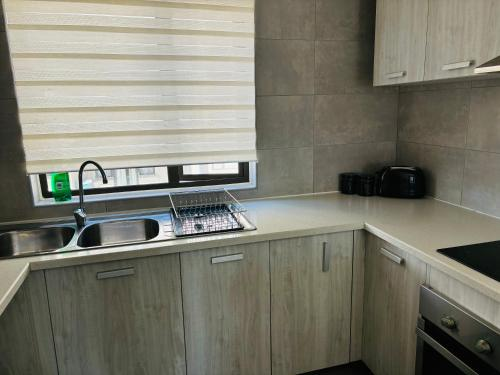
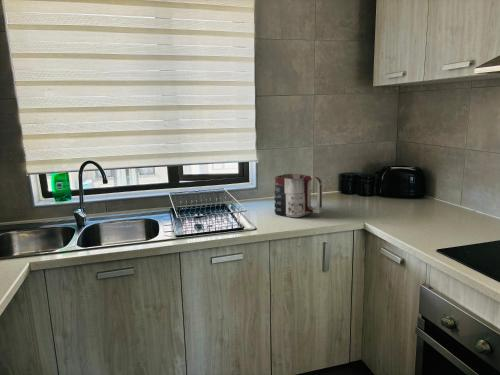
+ mug [273,173,323,218]
